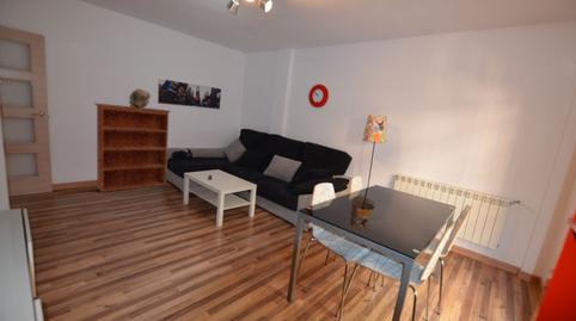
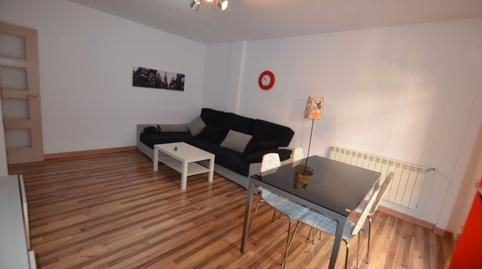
- bookcase [93,101,172,193]
- sculpture bust [128,87,152,109]
